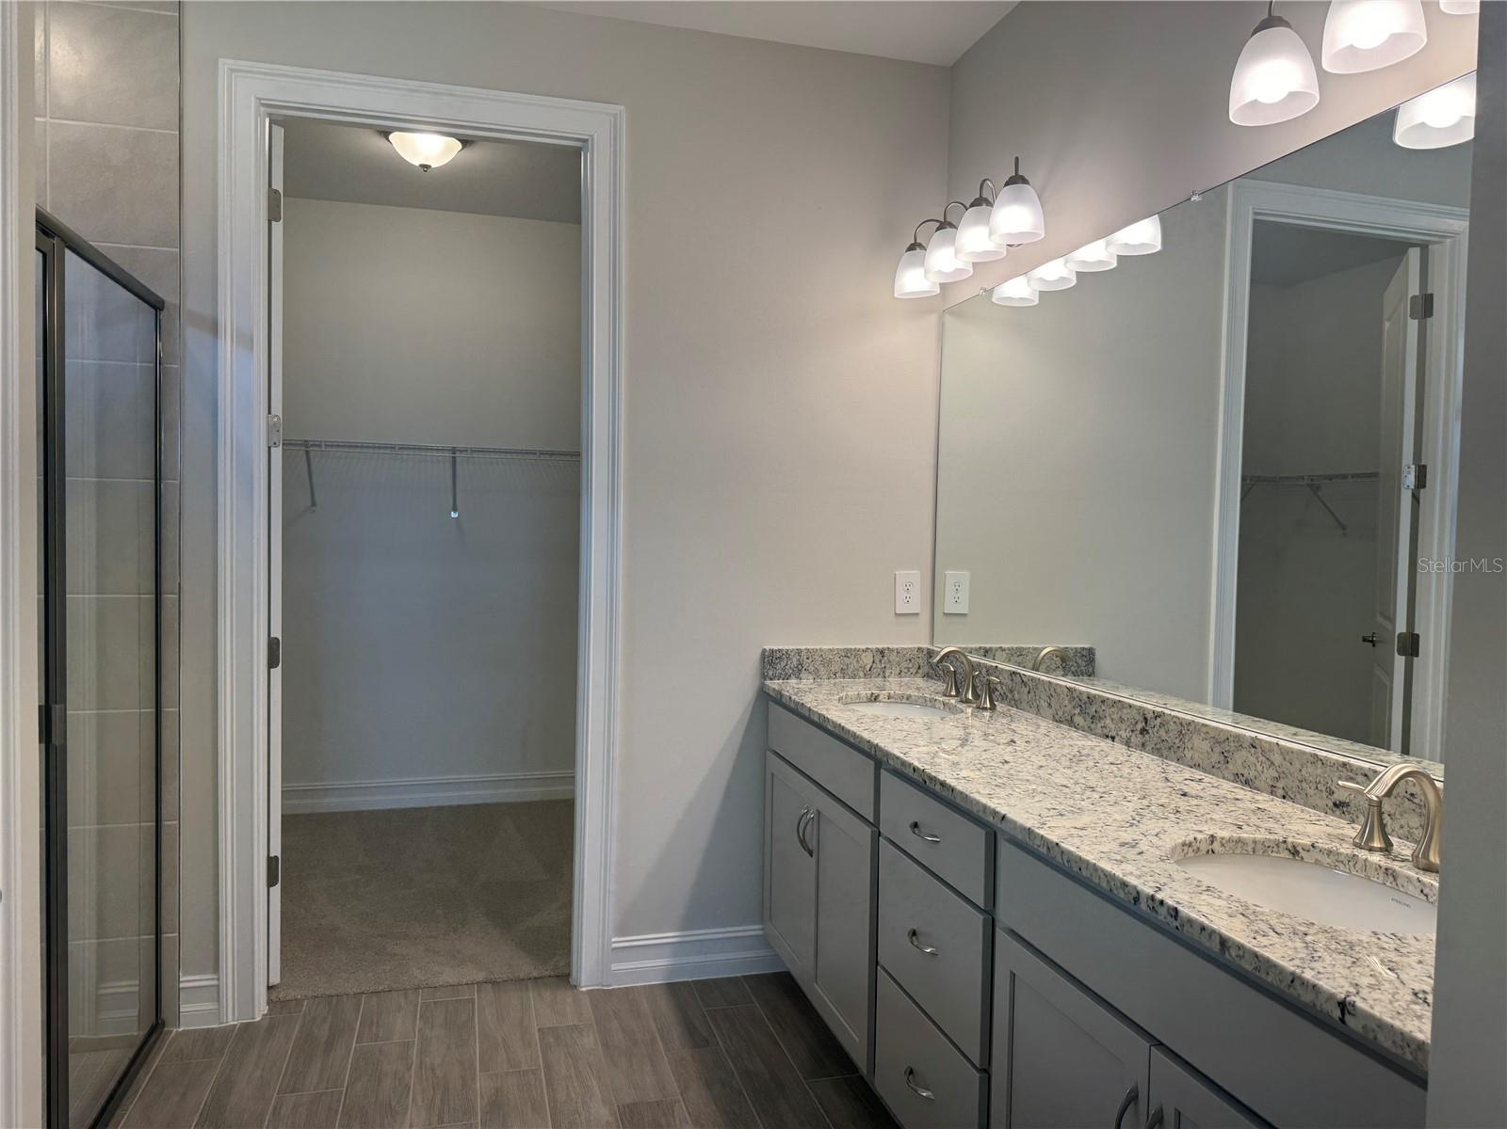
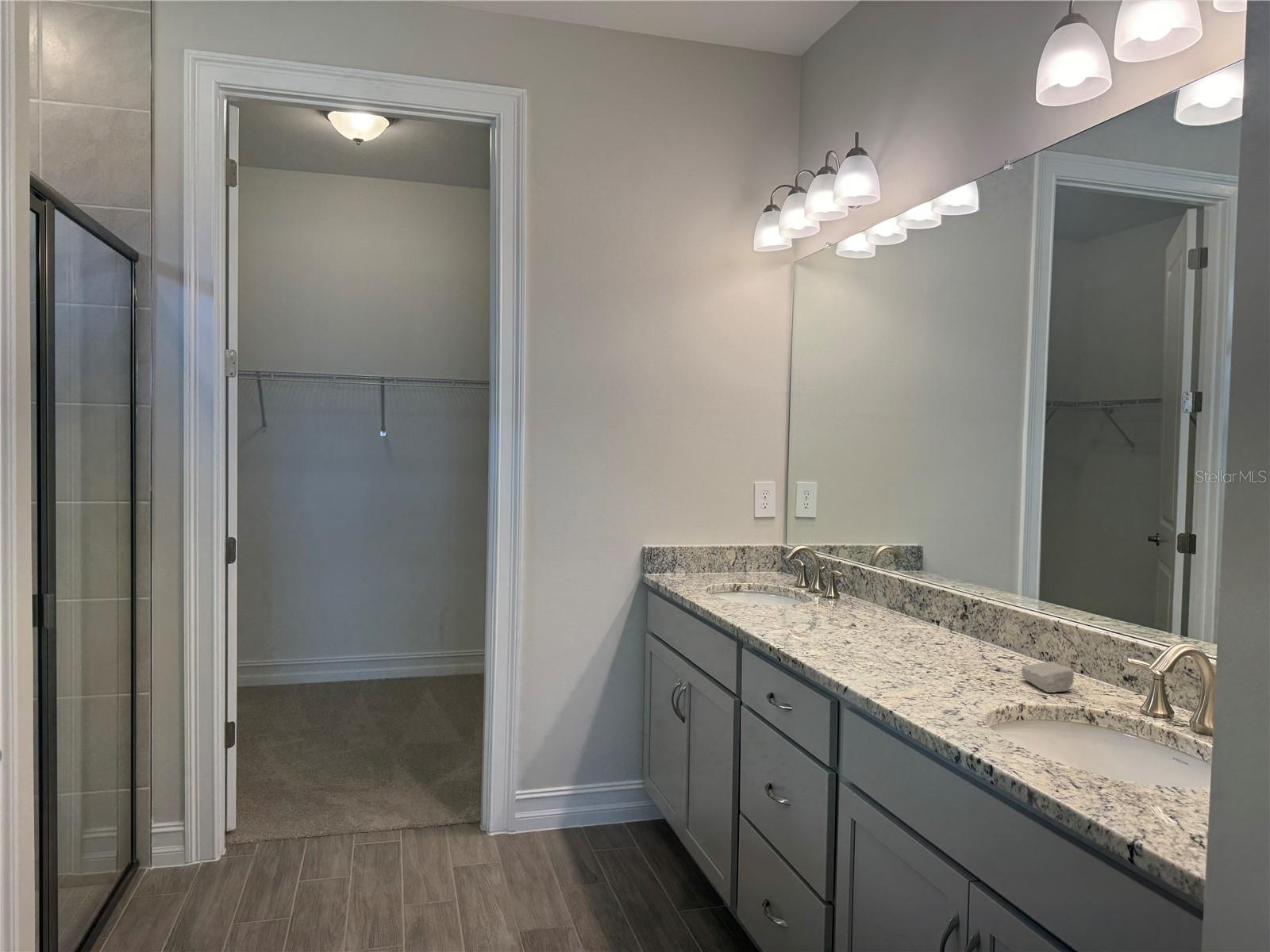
+ soap bar [1021,661,1075,693]
